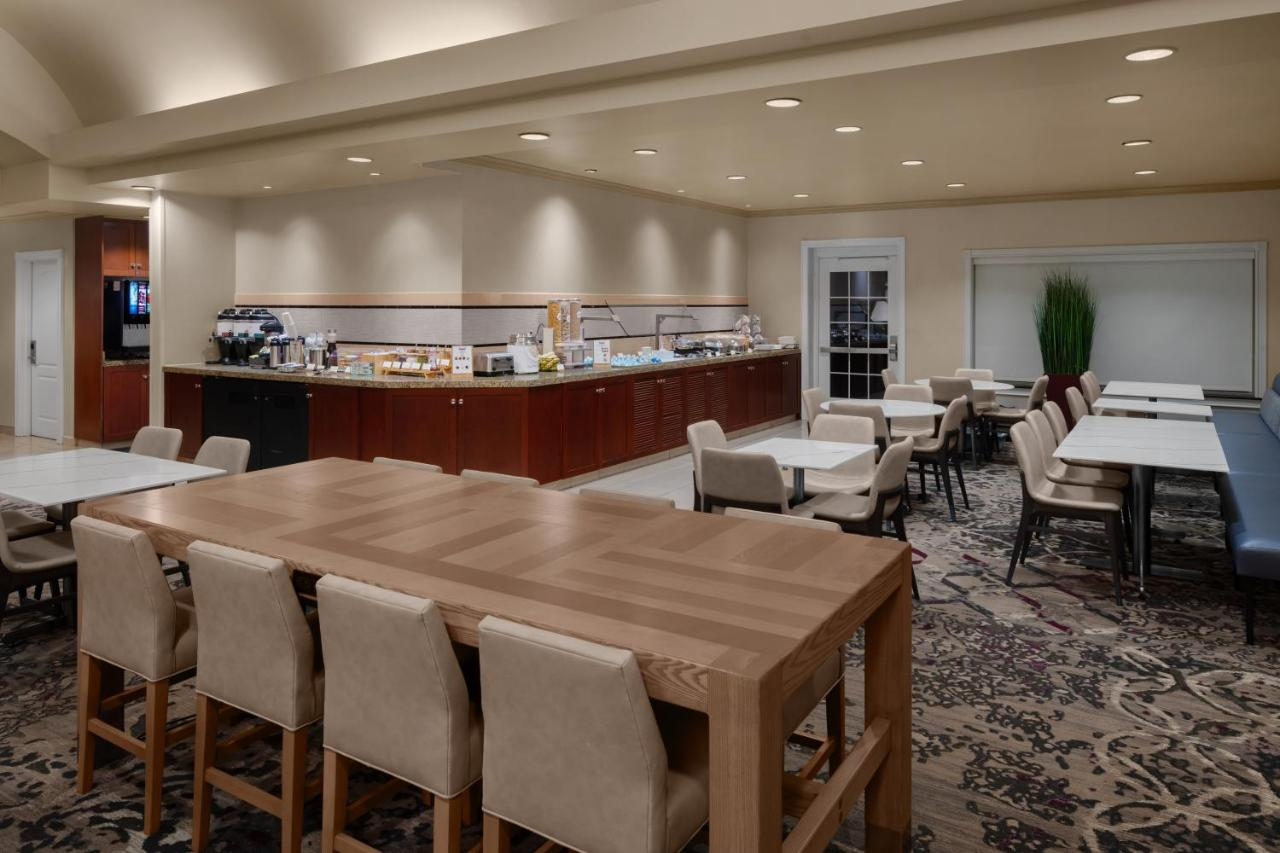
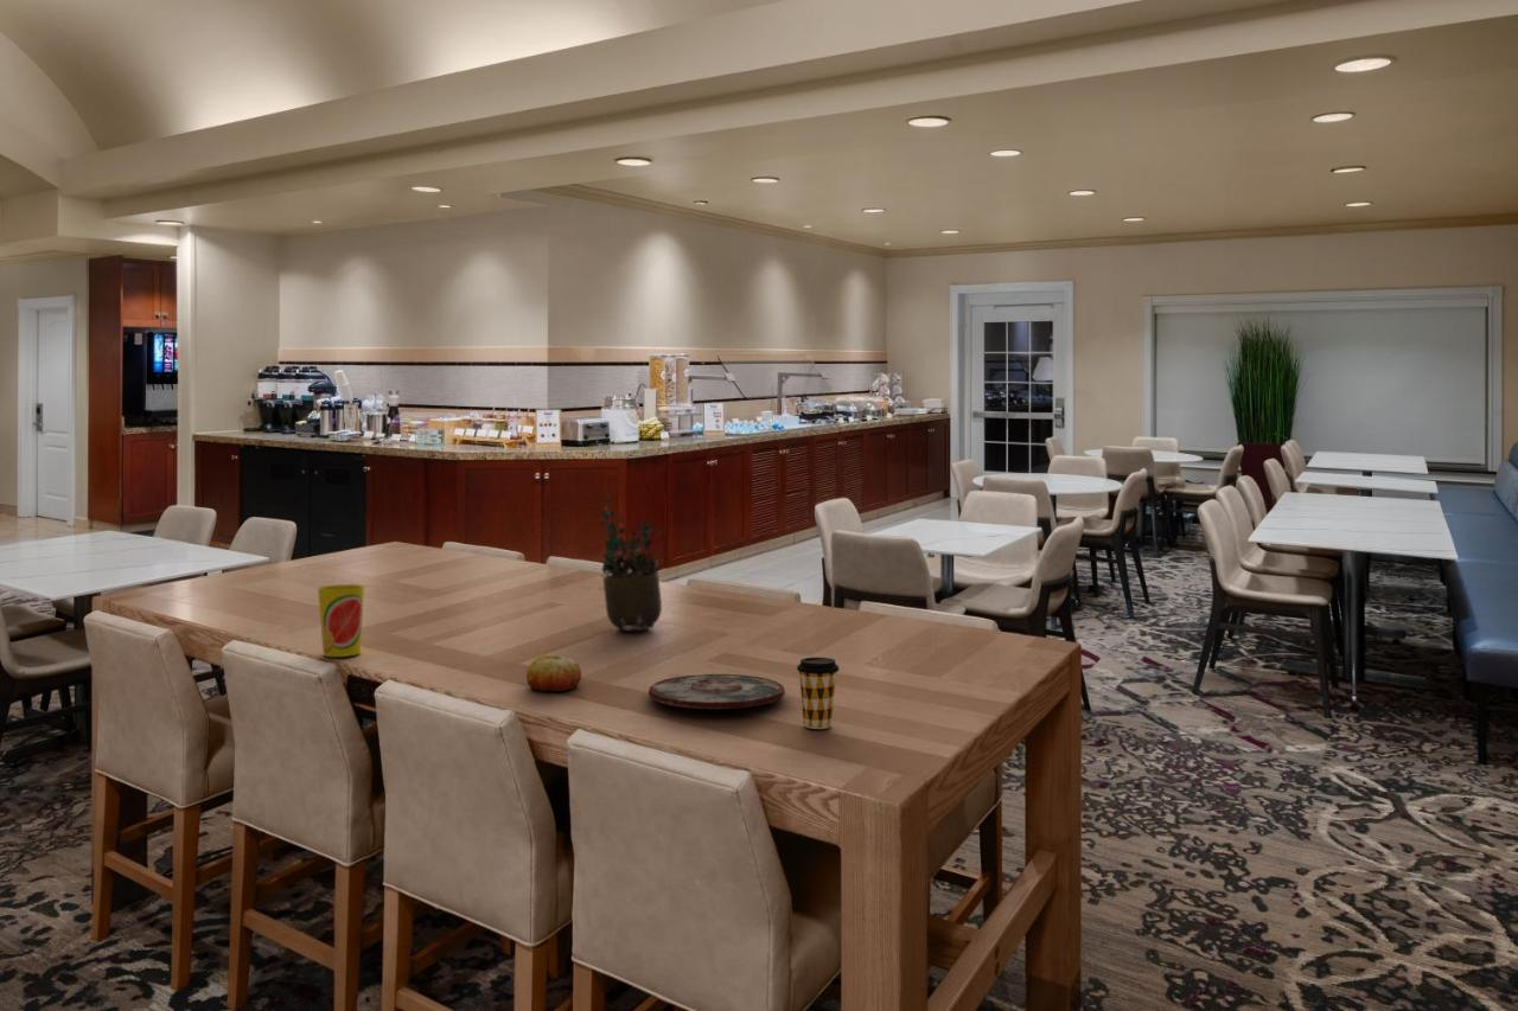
+ coffee cup [796,657,840,730]
+ potted plant [585,491,669,633]
+ plate [648,673,786,710]
+ cup [317,583,365,658]
+ fruit [525,653,583,692]
